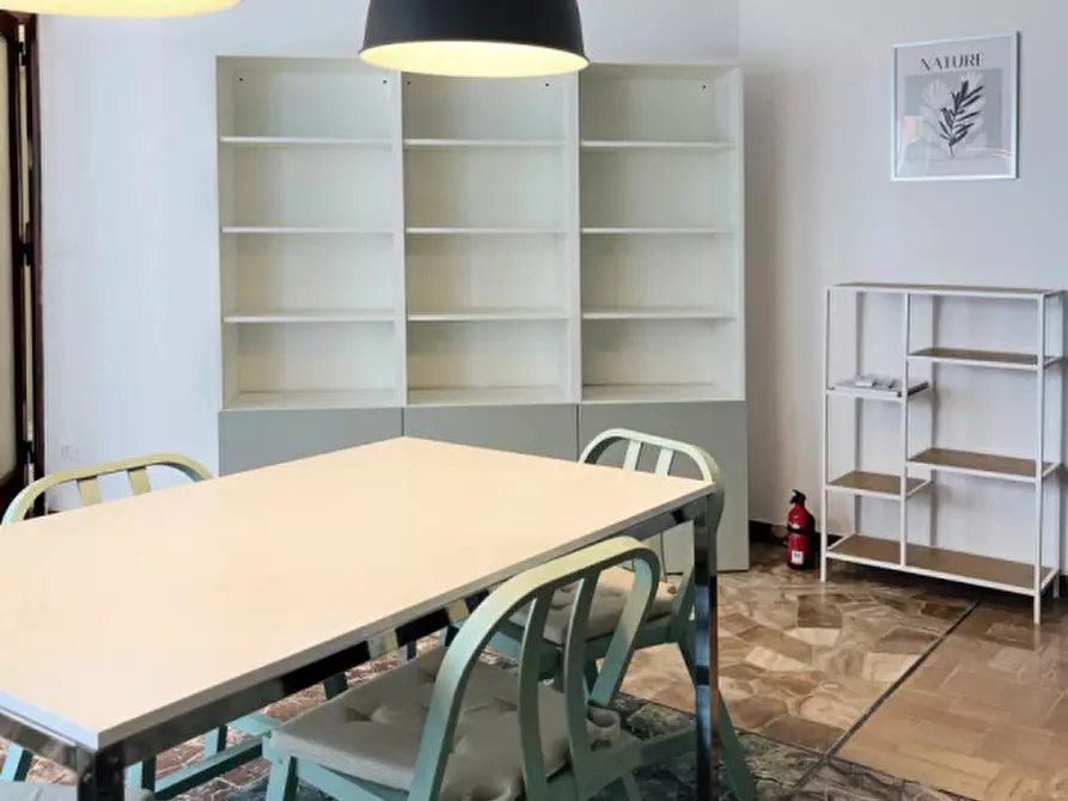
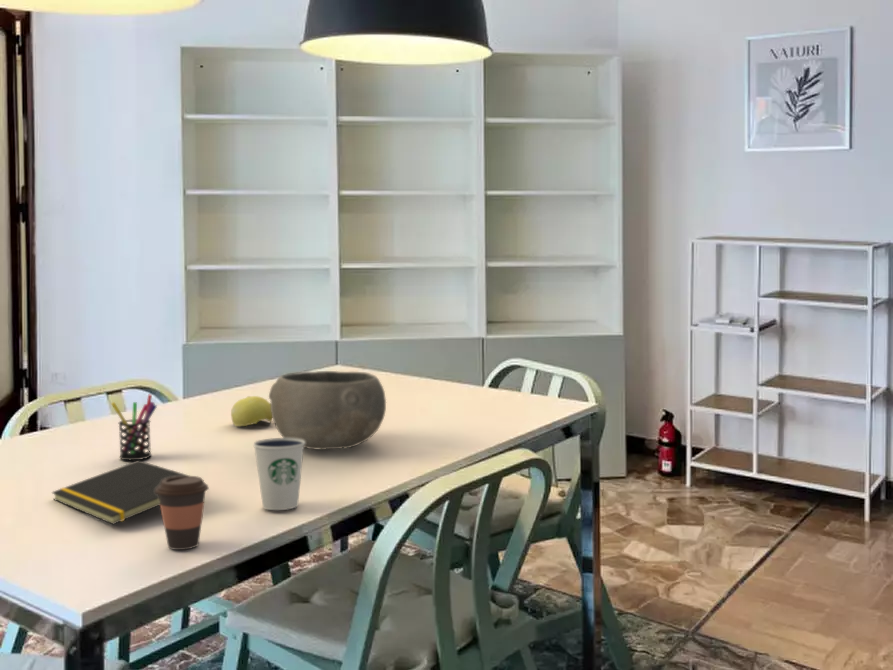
+ fruit [230,395,273,427]
+ coffee cup [155,475,210,551]
+ dixie cup [252,437,305,511]
+ pen holder [110,394,158,461]
+ notepad [51,460,205,525]
+ bowl [268,370,387,451]
